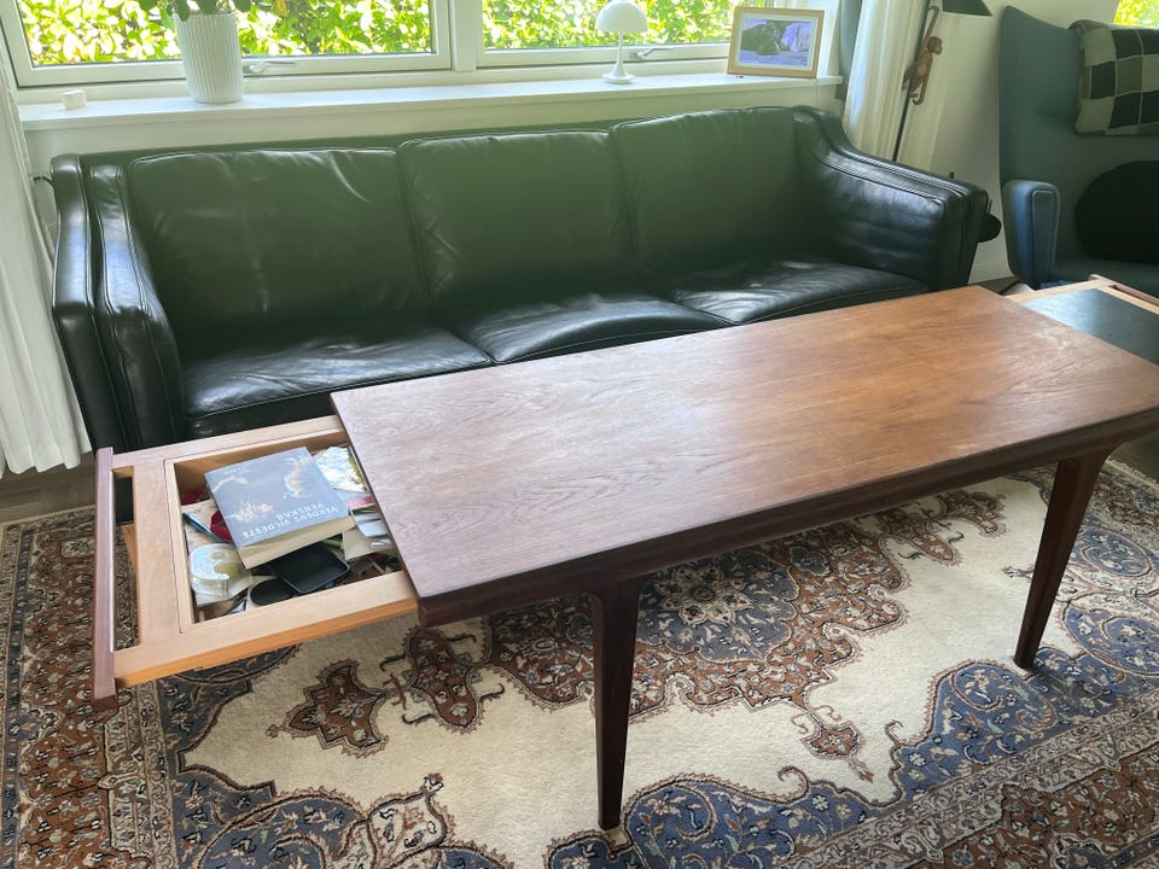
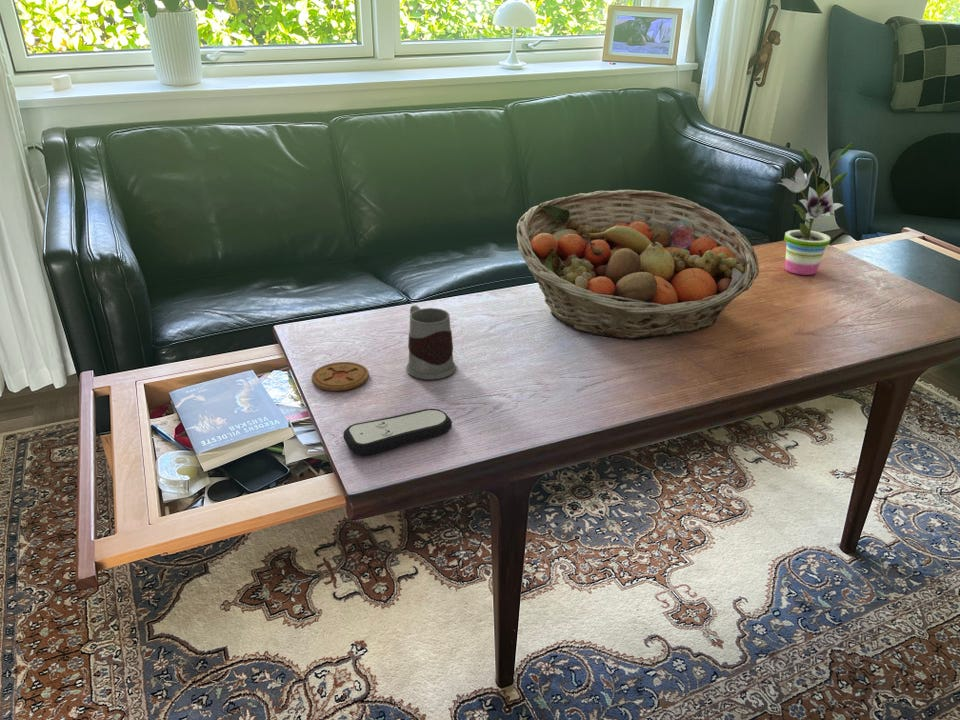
+ potted plant [775,141,855,276]
+ remote control [342,408,453,457]
+ coaster [311,361,370,392]
+ mug [405,304,457,380]
+ fruit basket [516,189,760,341]
